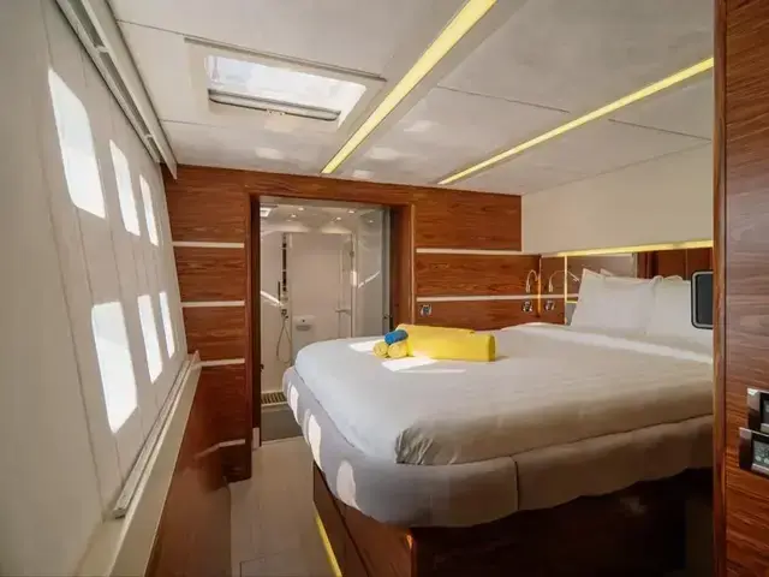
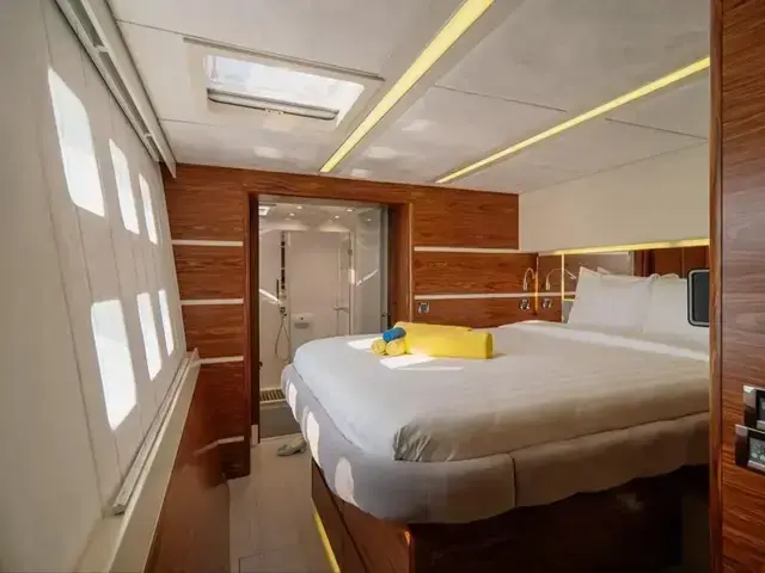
+ slippers [276,435,308,456]
